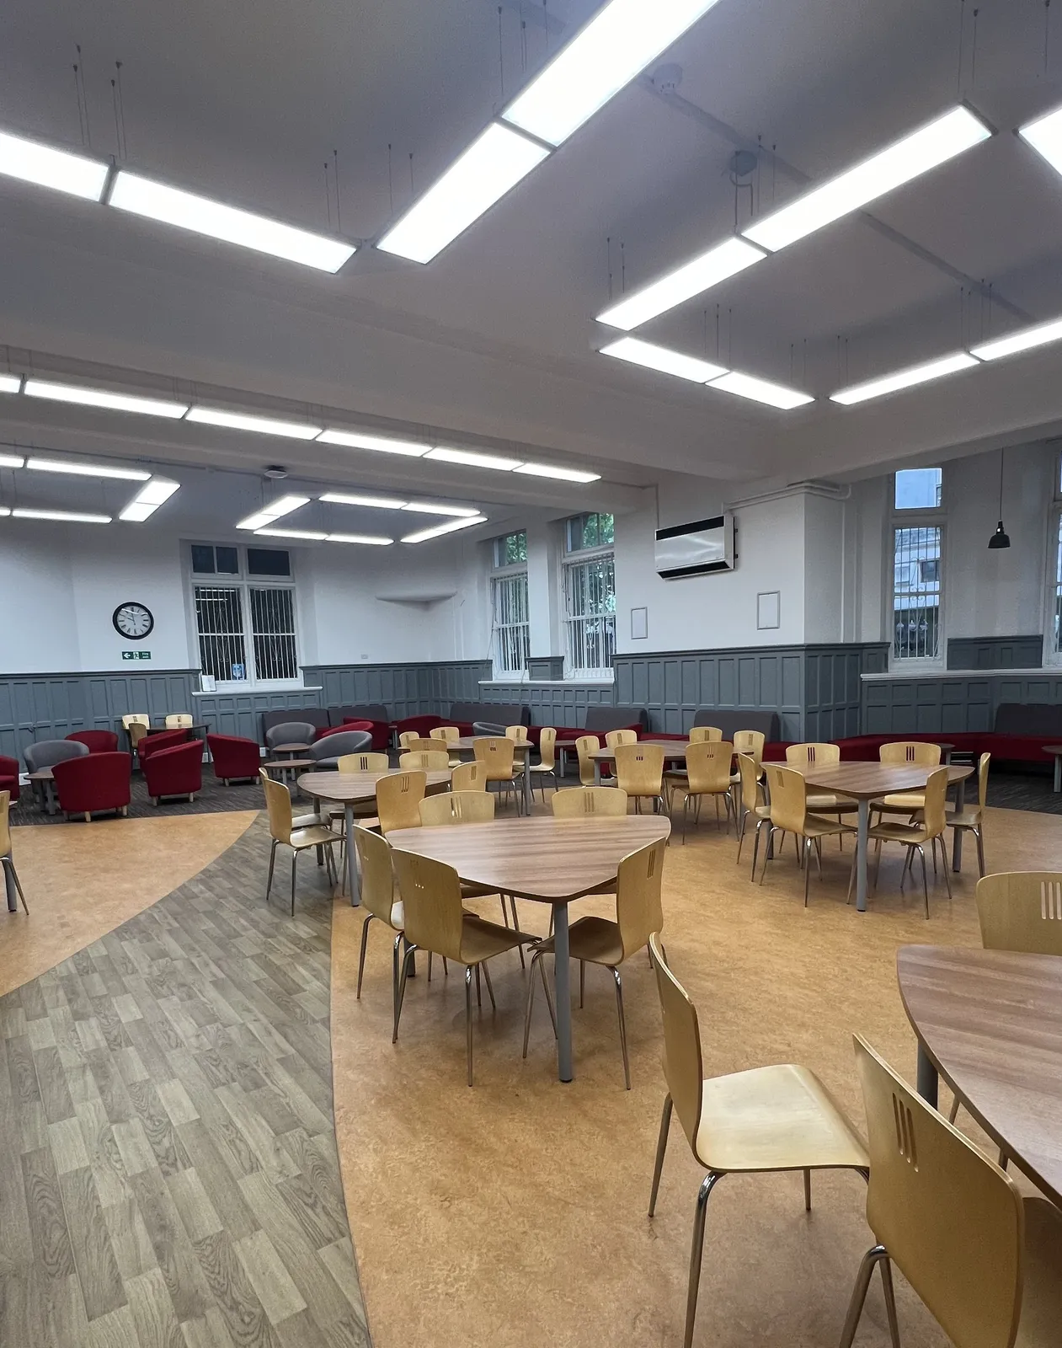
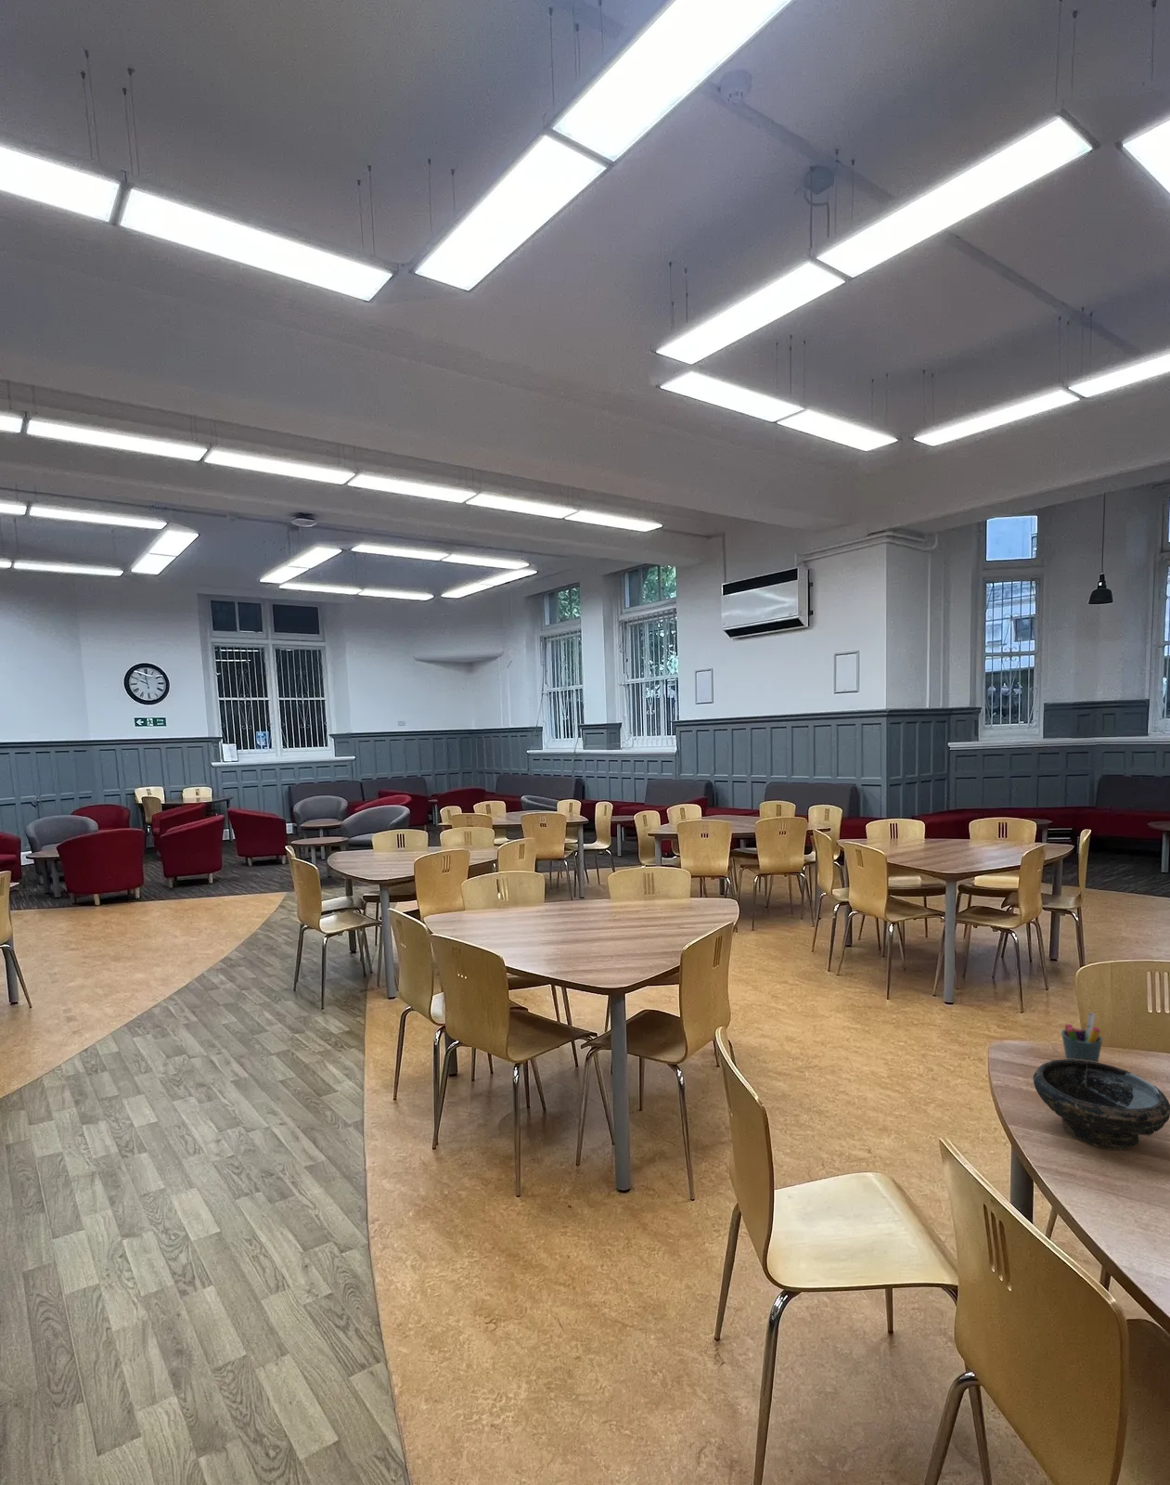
+ bowl [1033,1058,1170,1151]
+ pen holder [1060,1011,1104,1063]
